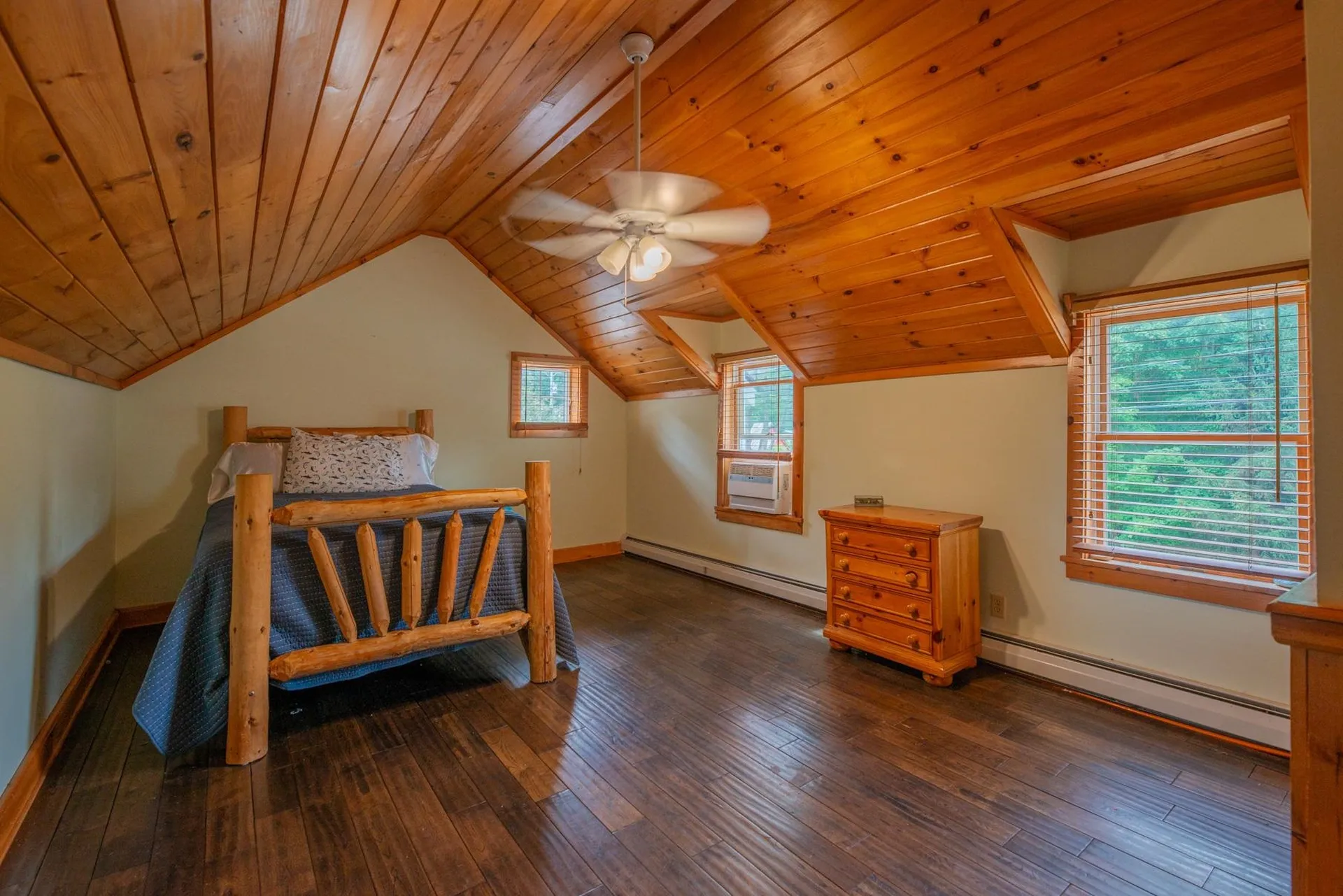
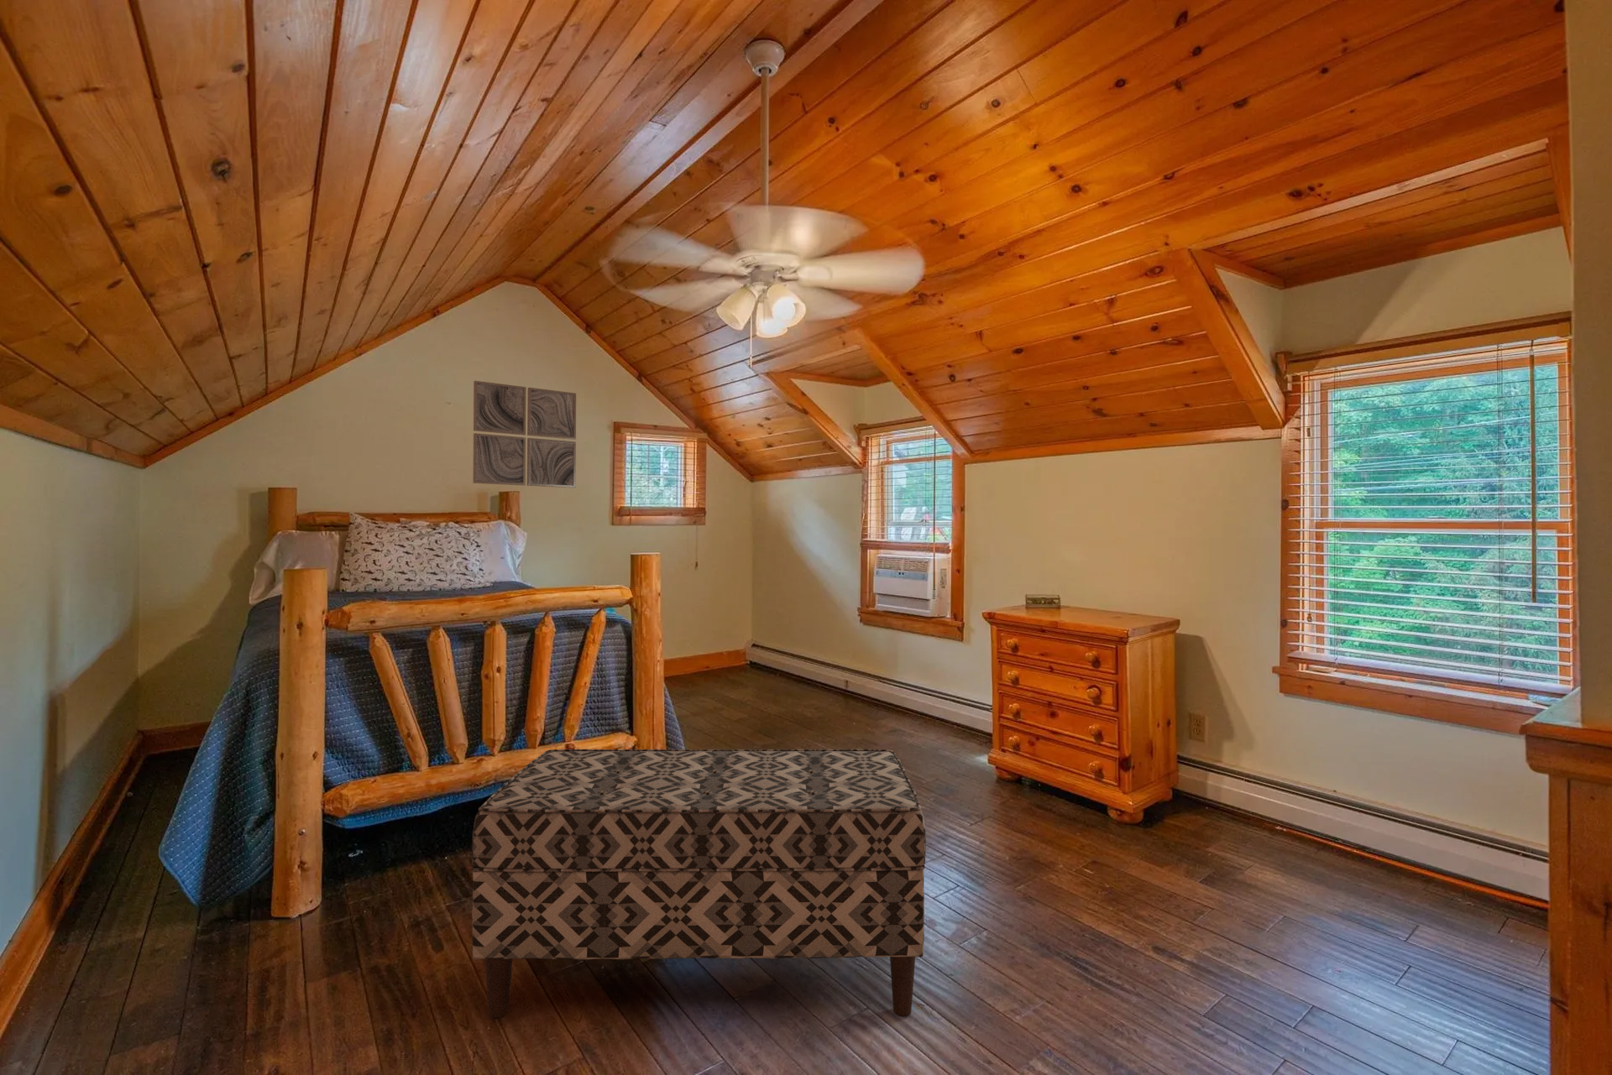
+ bench [471,749,927,1021]
+ wall art [472,380,577,488]
